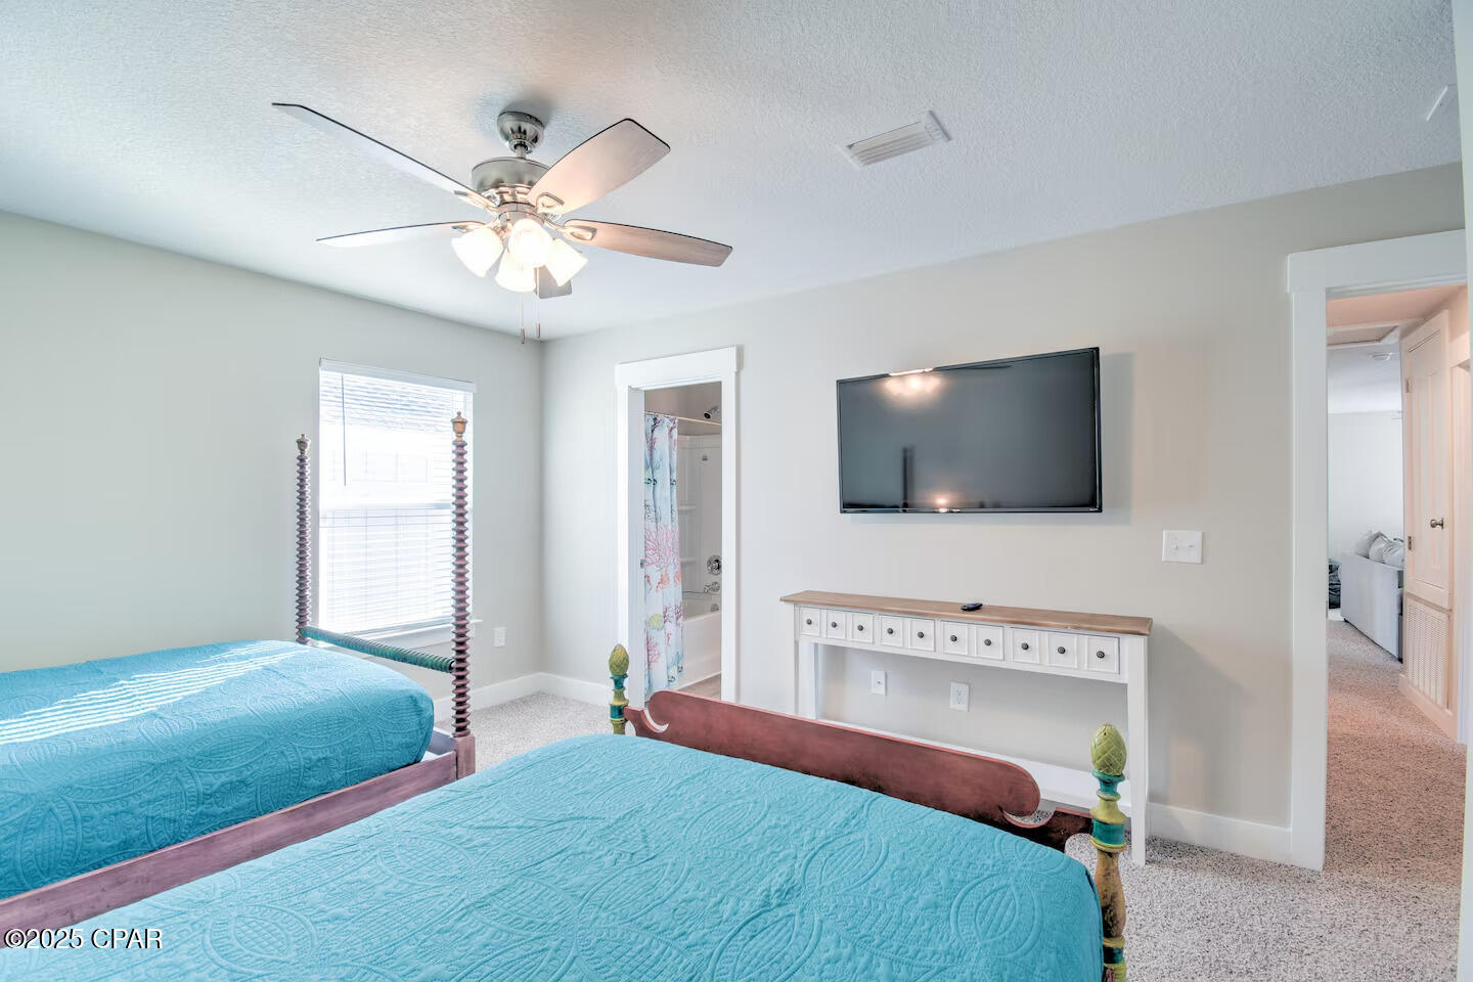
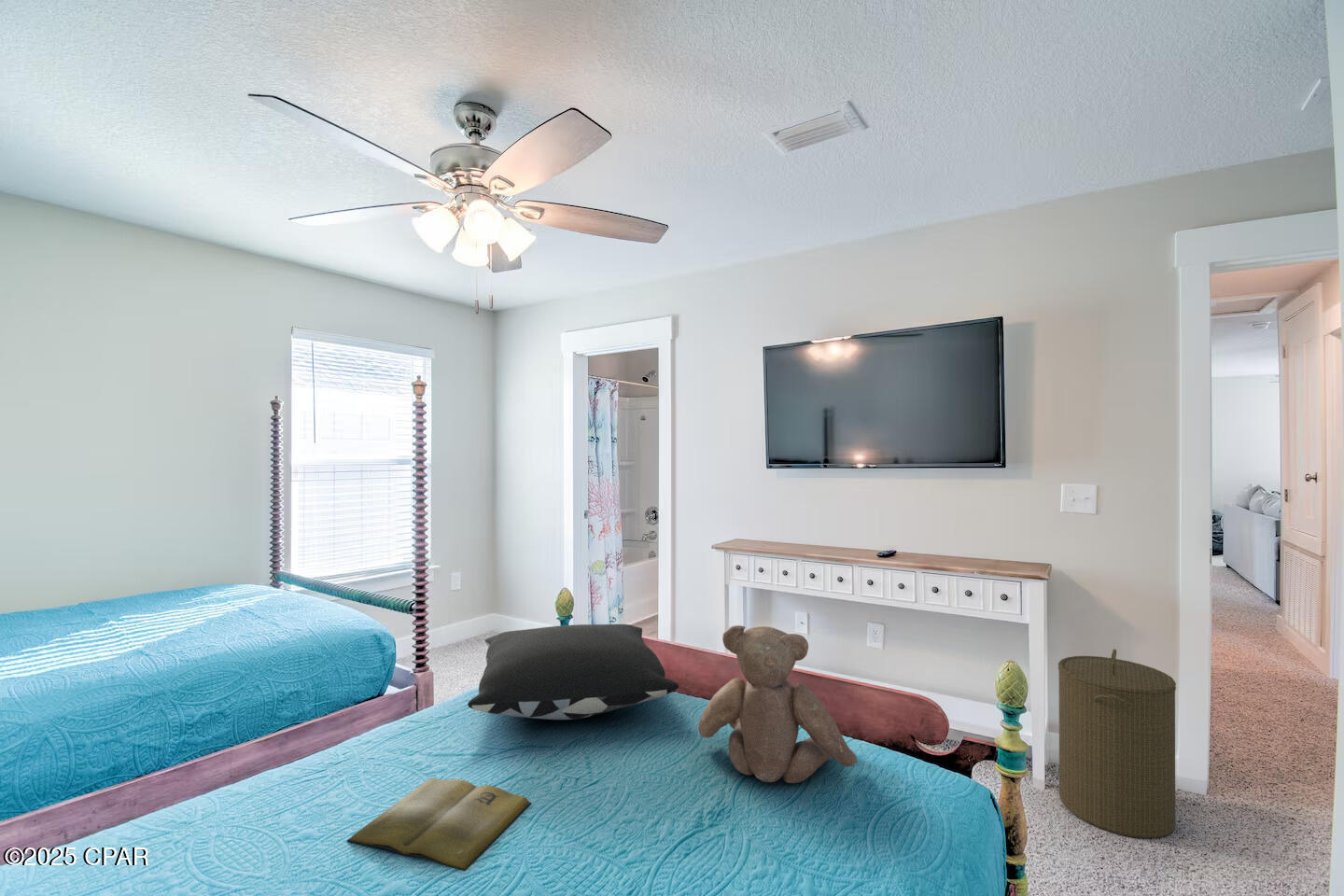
+ book [346,777,532,872]
+ teddy bear [697,624,858,784]
+ laundry hamper [1057,648,1177,839]
+ pillow [467,623,679,721]
